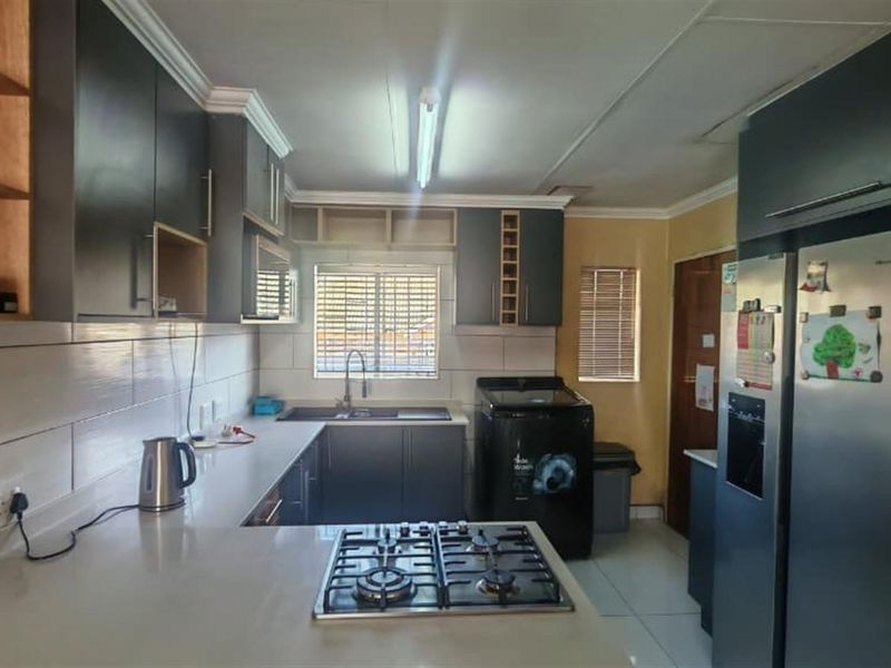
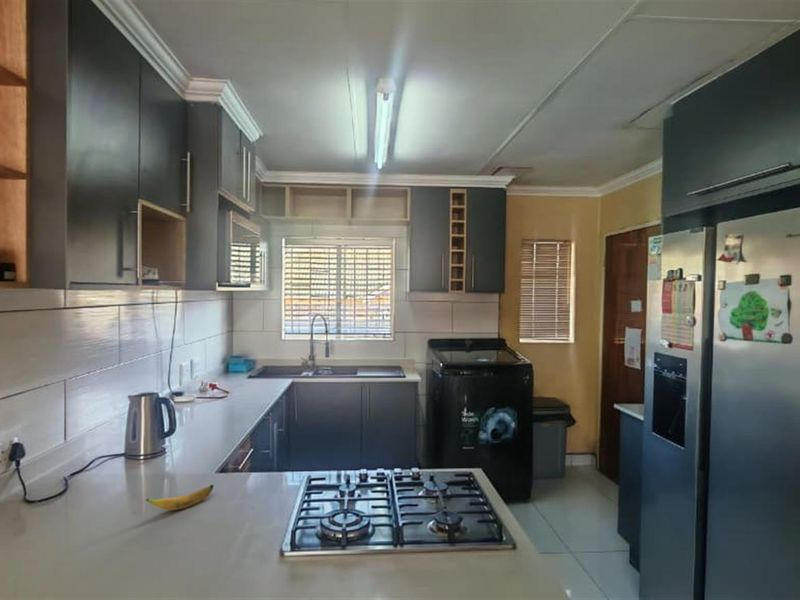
+ banana [145,484,215,511]
